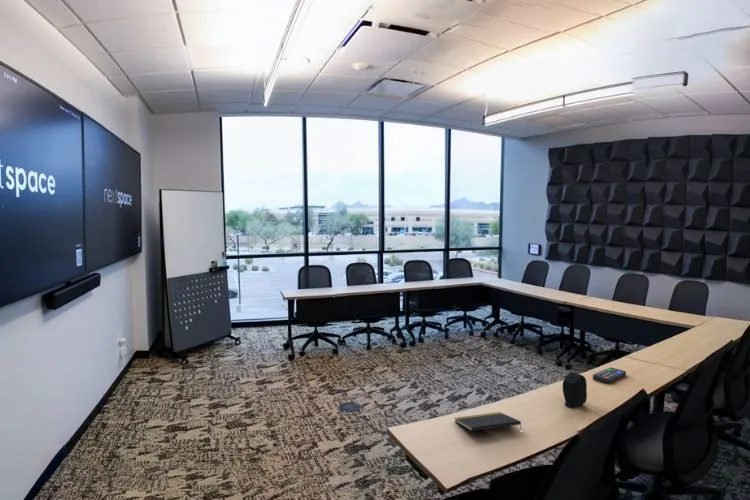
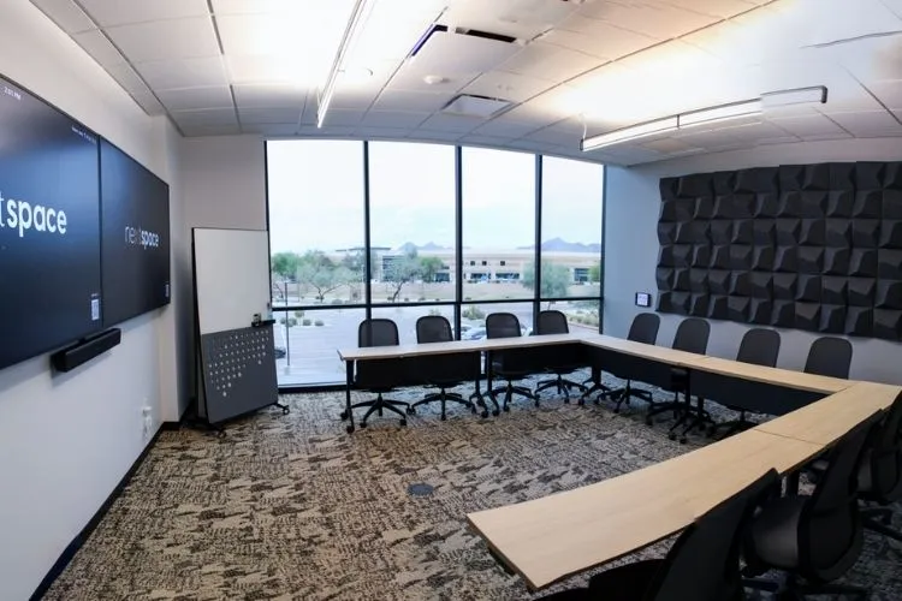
- remote control [592,366,627,384]
- notepad [454,411,522,432]
- speaker [562,371,588,409]
